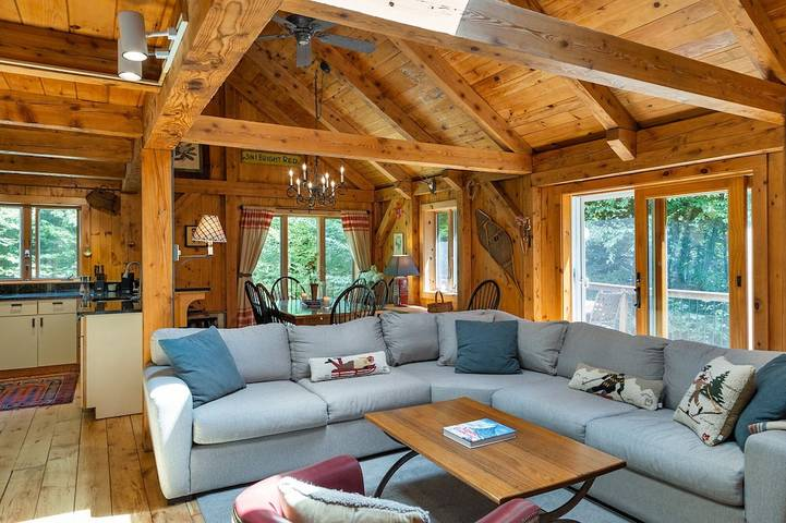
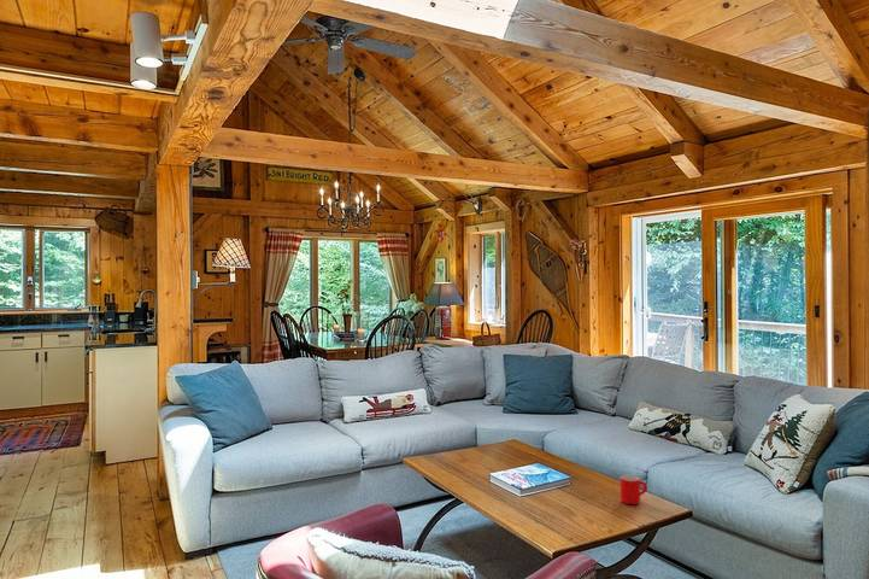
+ mug [620,474,648,505]
